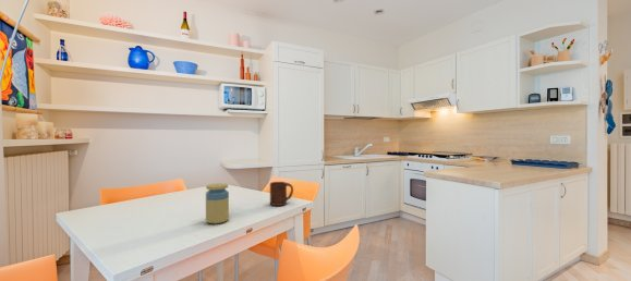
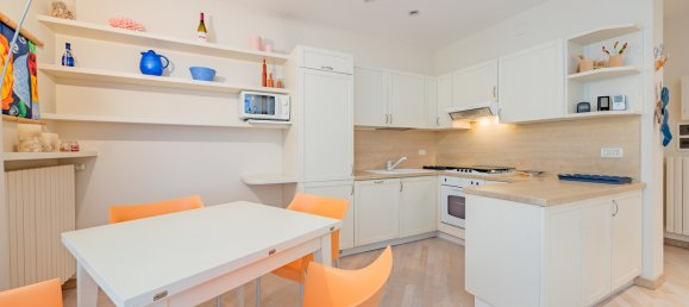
- cup [269,181,294,207]
- jar [205,182,230,225]
